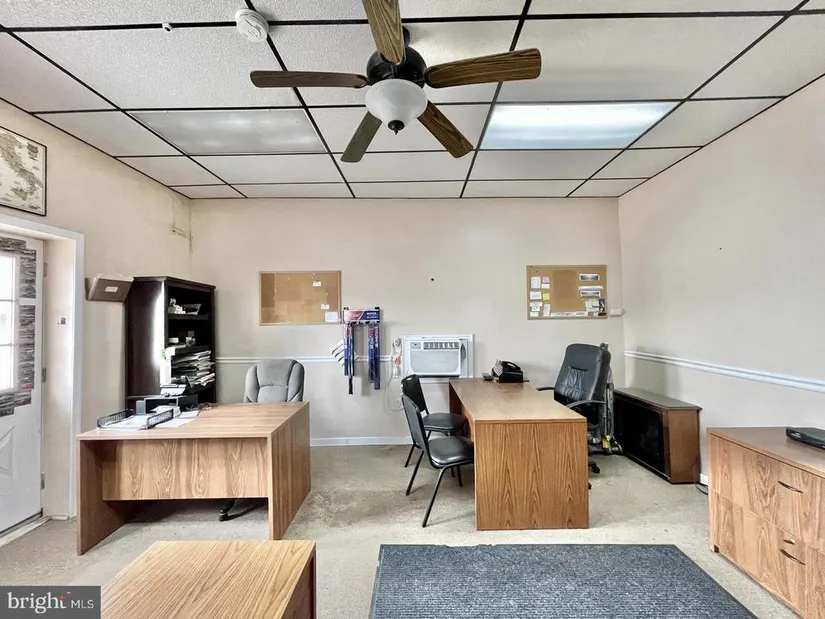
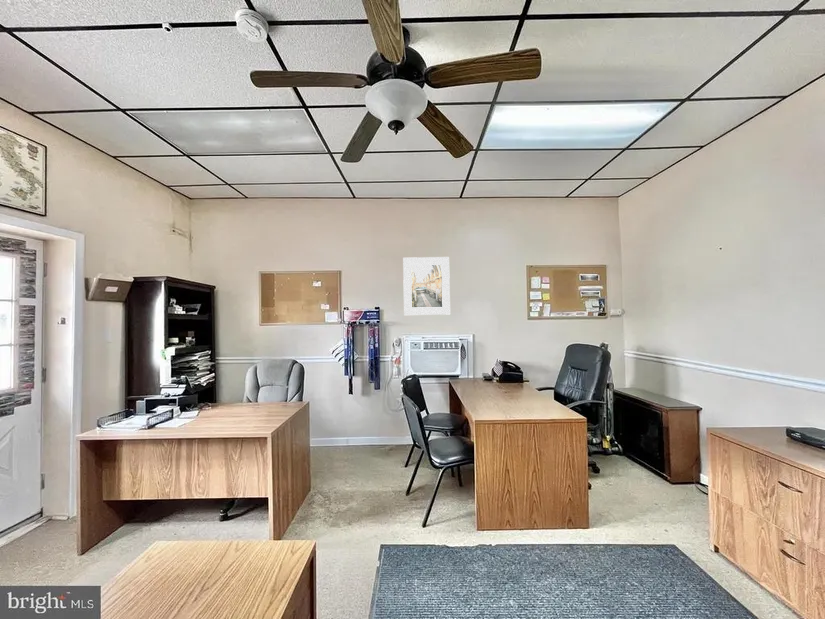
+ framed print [402,256,451,316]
